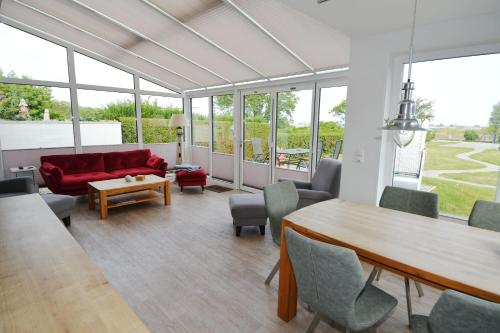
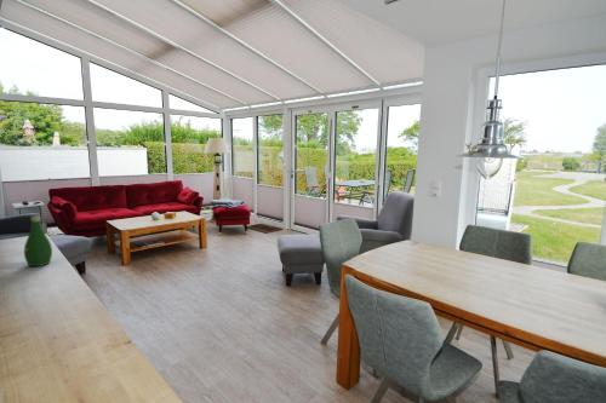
+ bottle [23,214,53,267]
